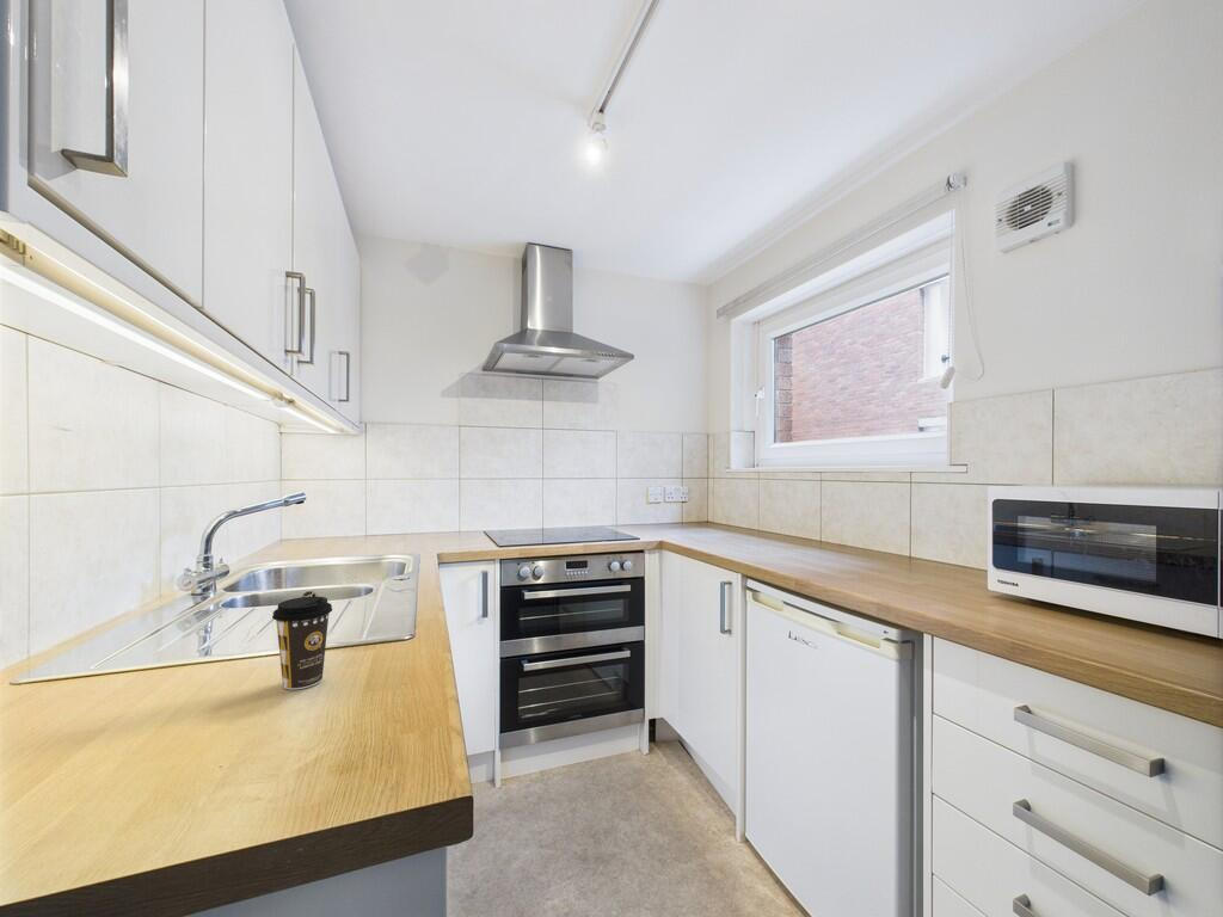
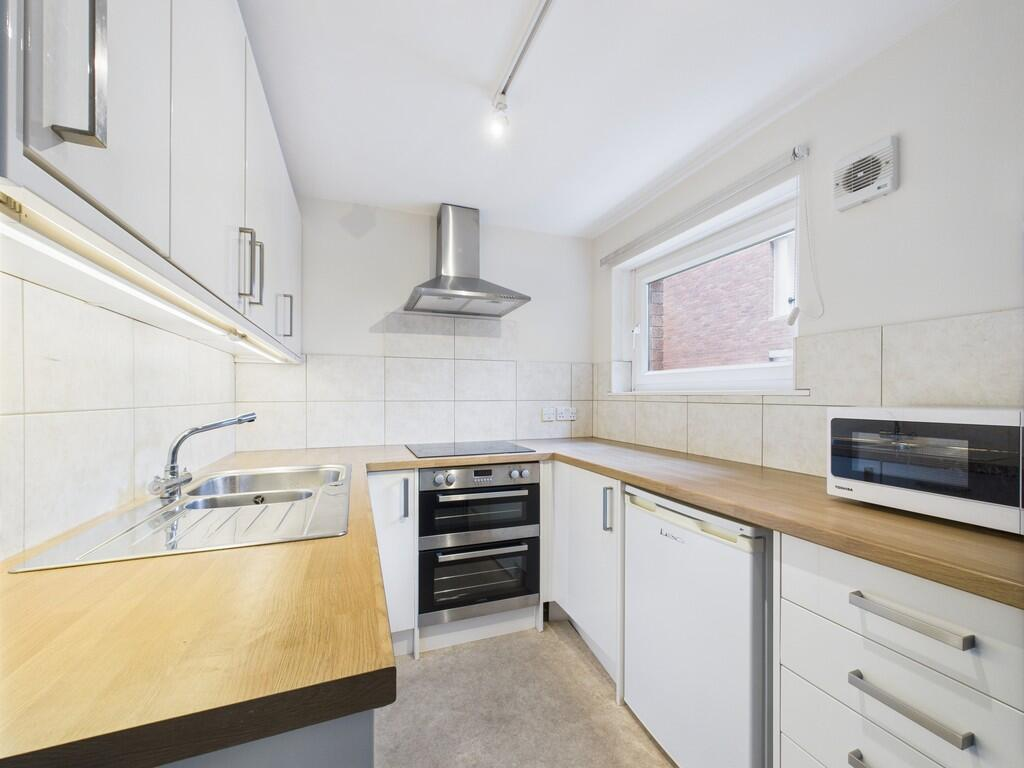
- coffee cup [271,596,333,690]
